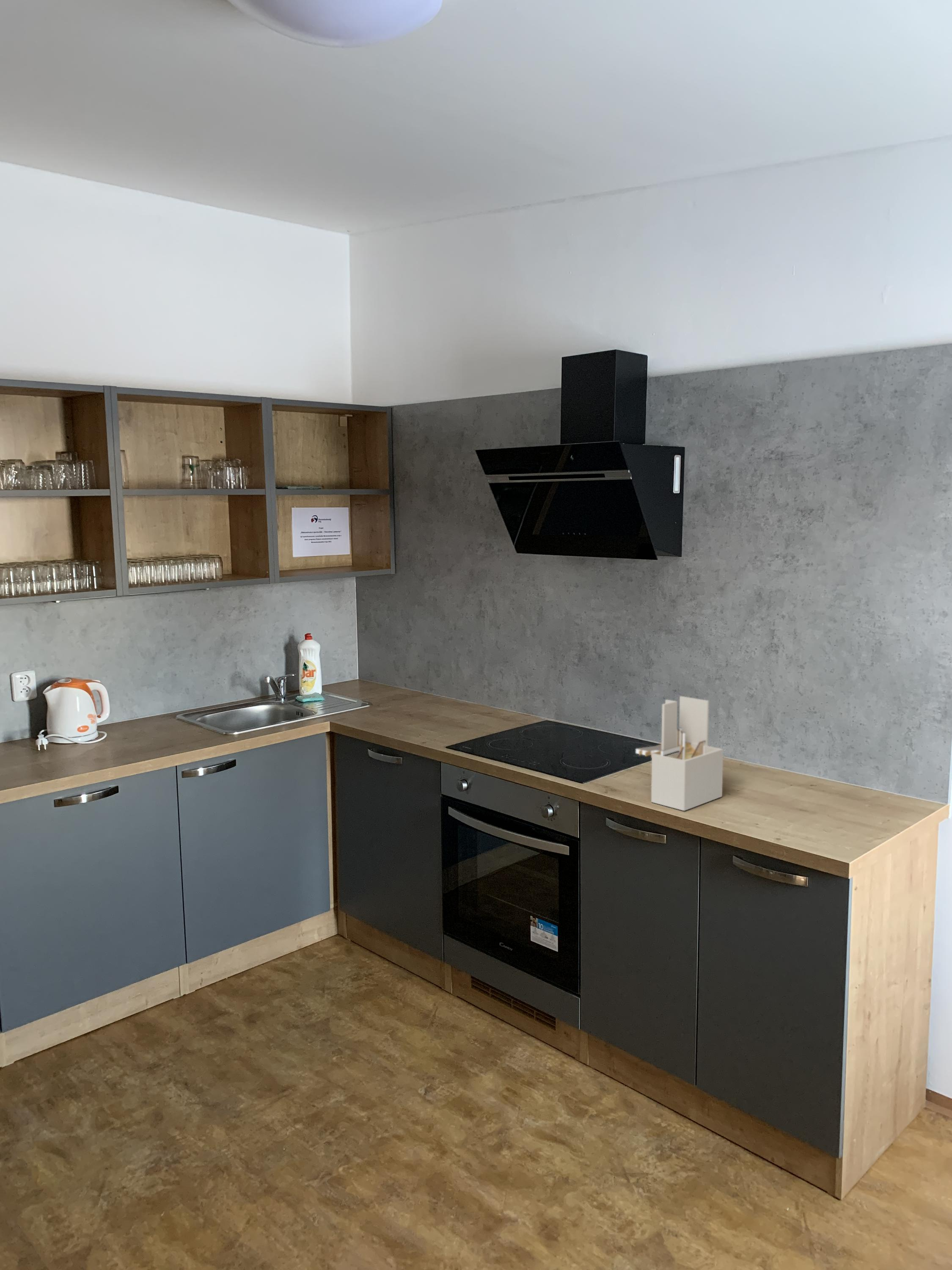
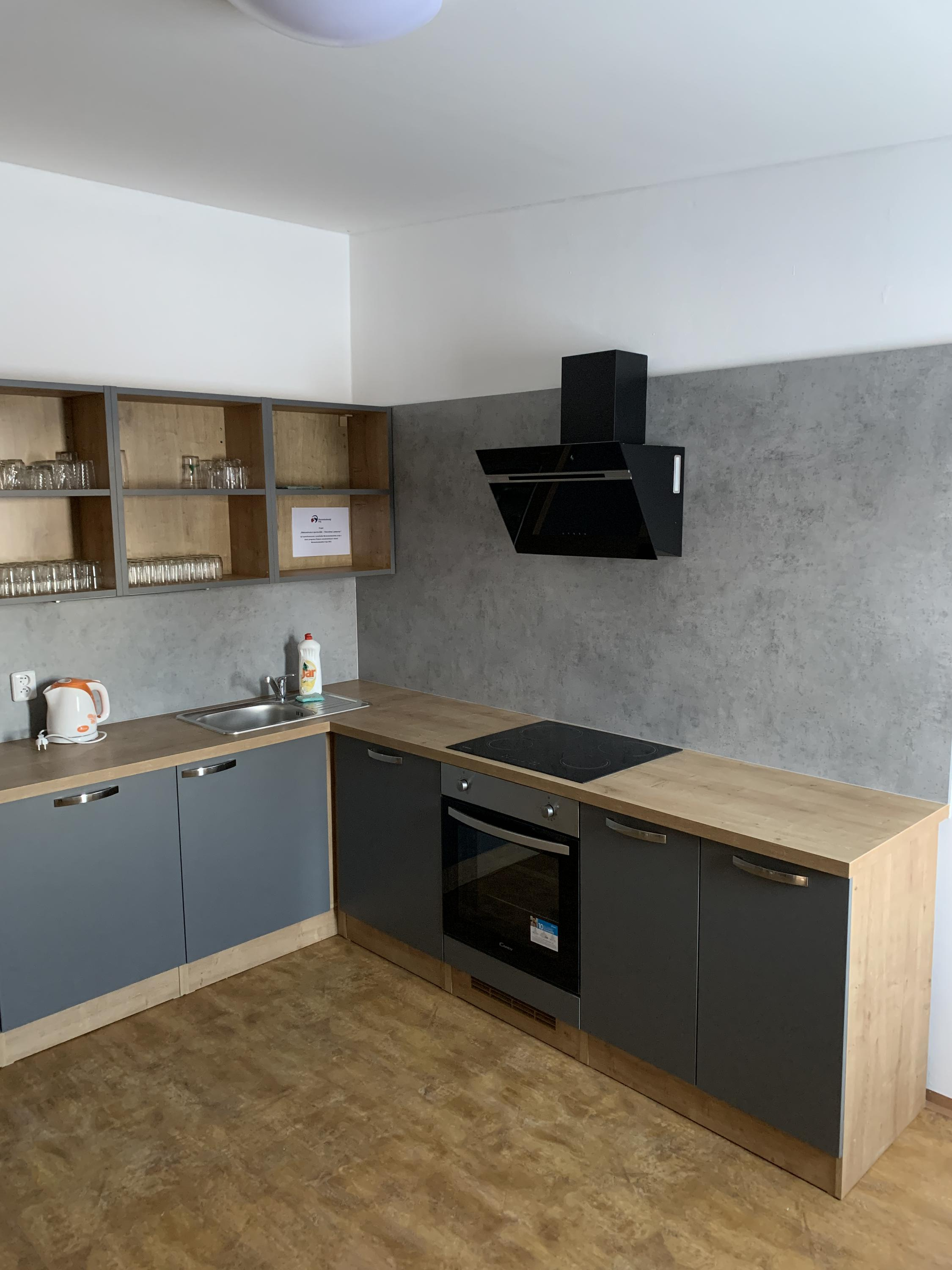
- utensil holder [636,696,724,811]
